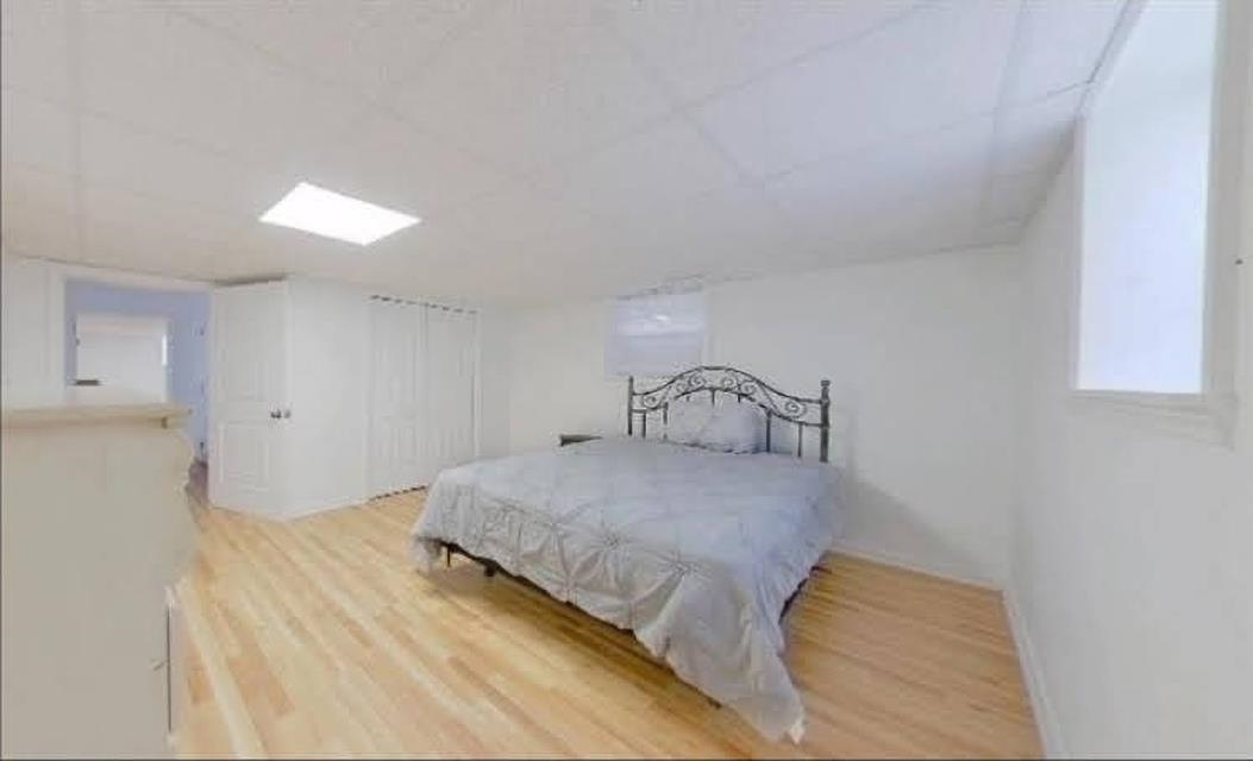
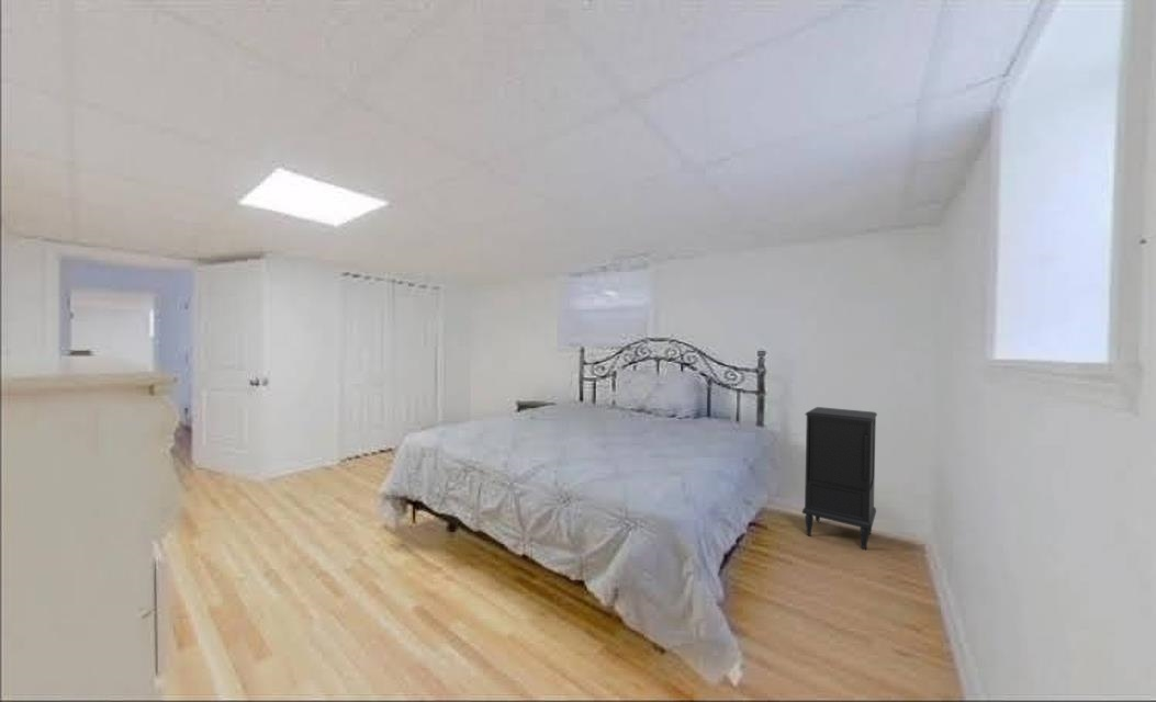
+ nightstand [801,406,878,552]
